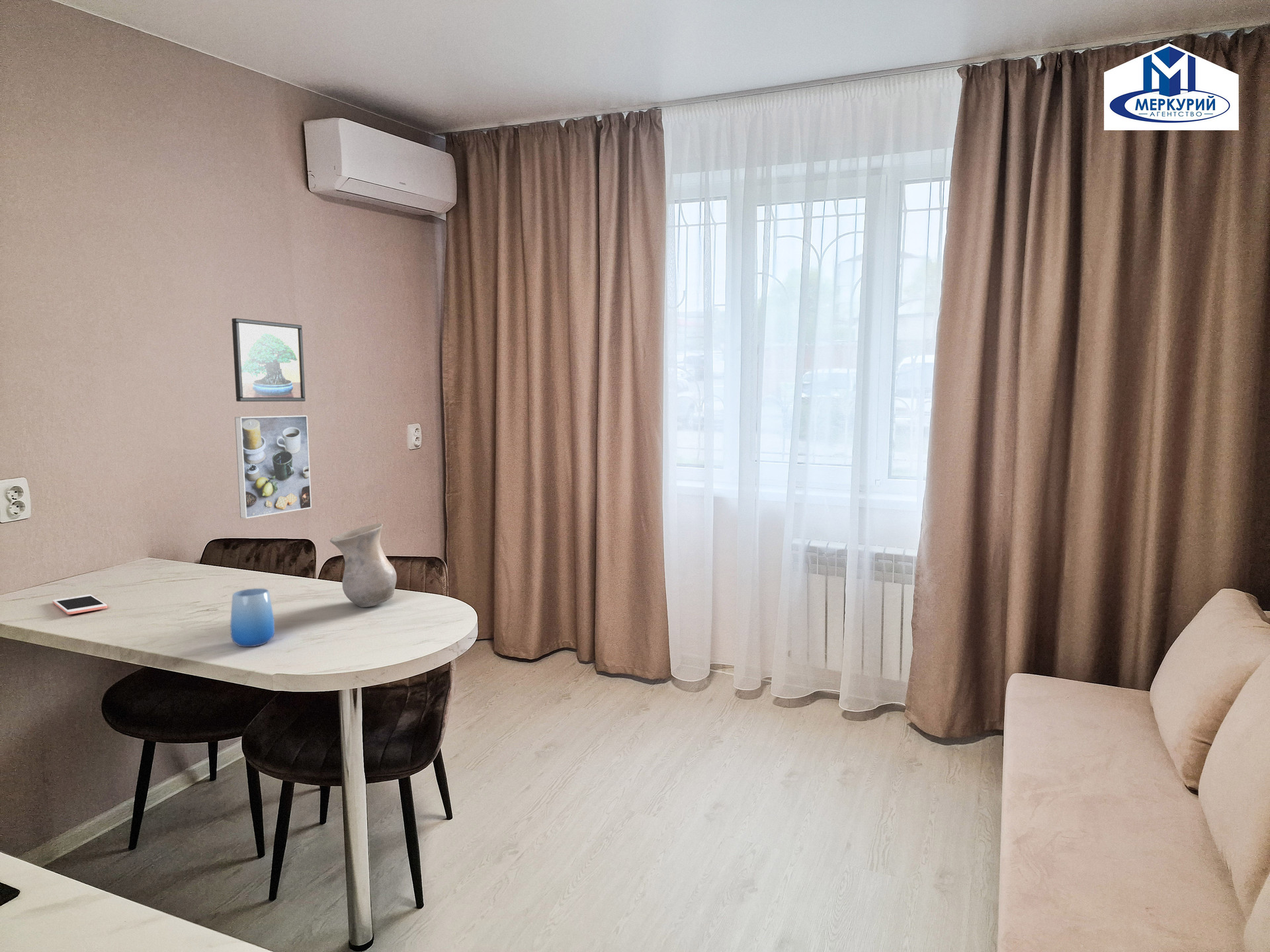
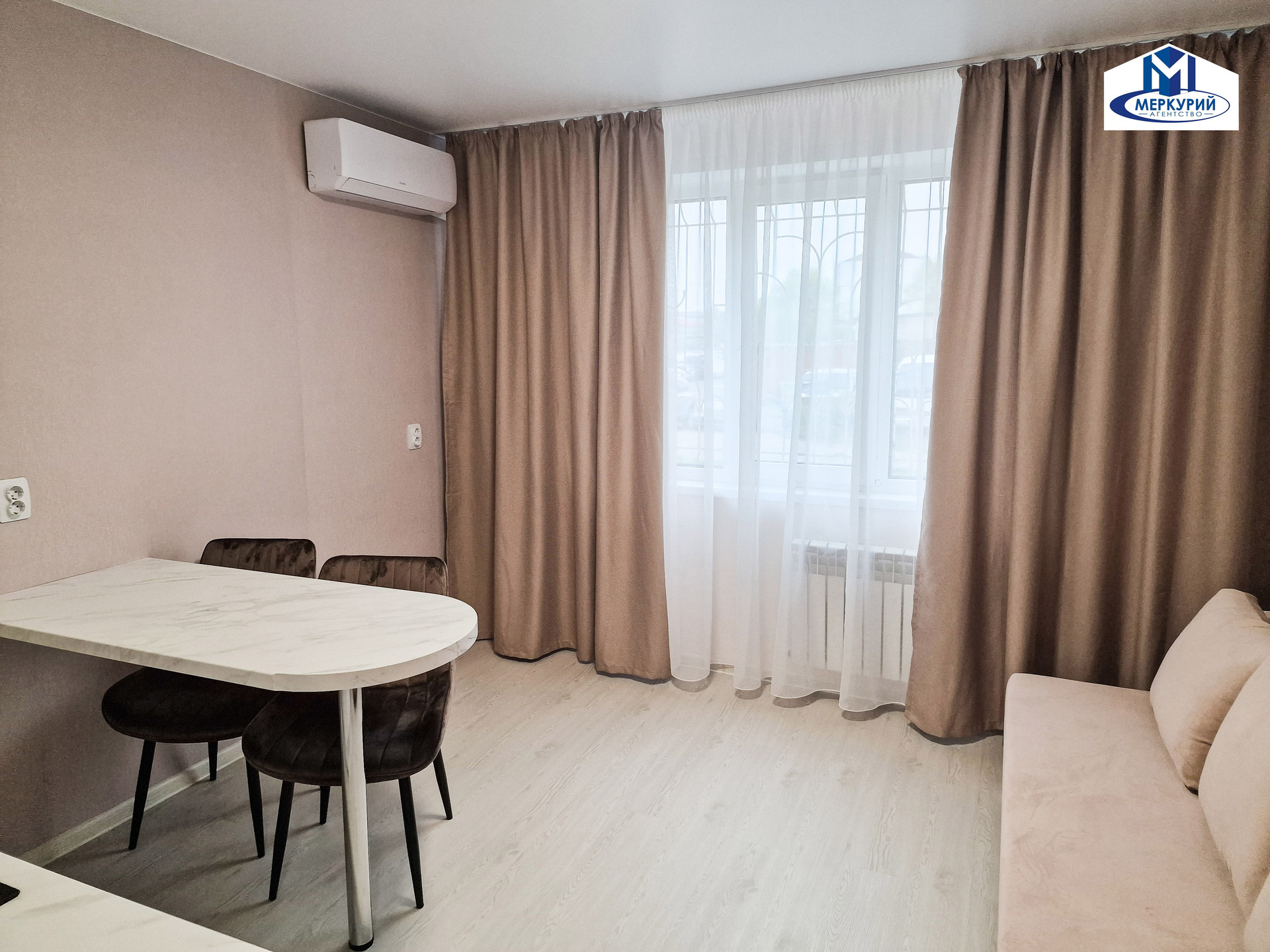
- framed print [234,415,312,519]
- vase [329,522,398,608]
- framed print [231,317,306,402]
- cell phone [52,594,108,615]
- cup [230,588,275,647]
